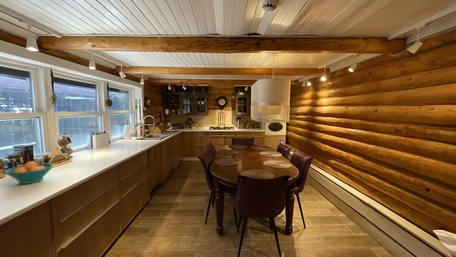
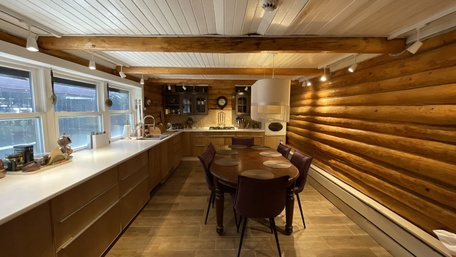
- fruit bowl [3,160,55,185]
